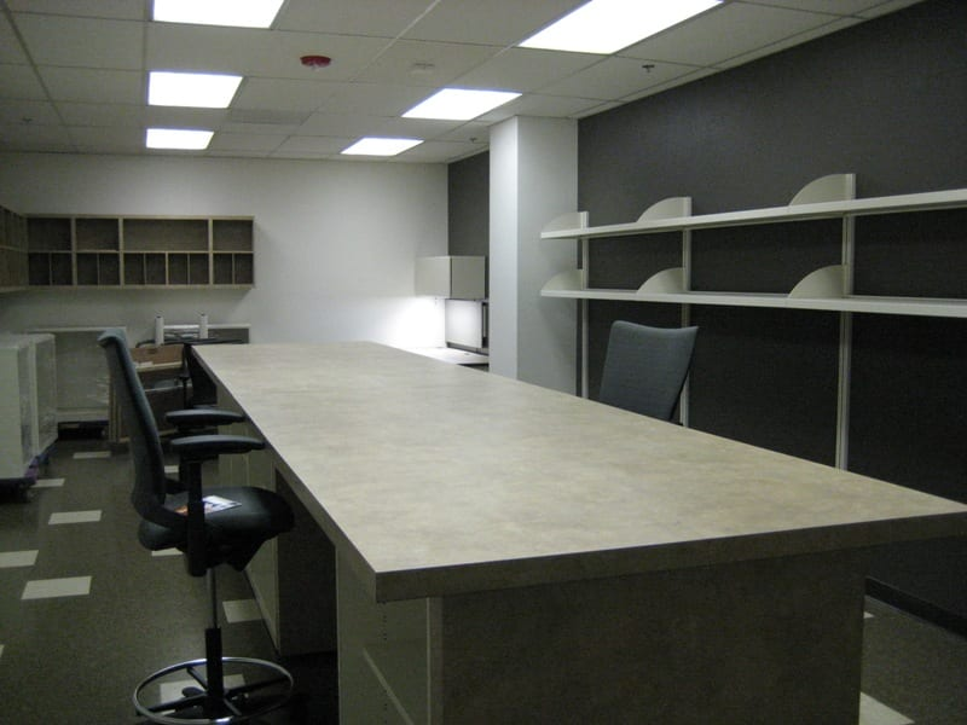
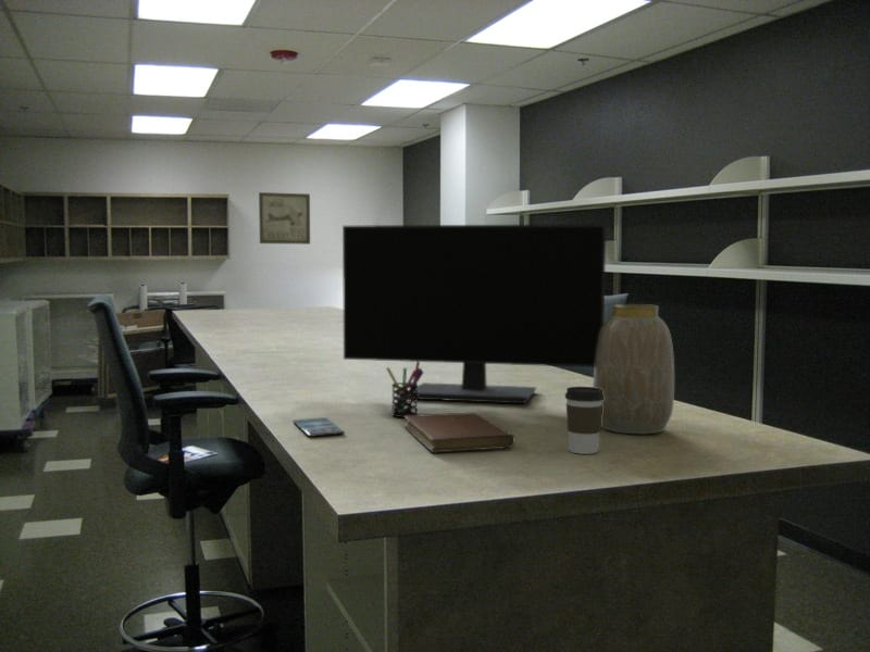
+ coffee cup [564,386,605,455]
+ wall art [258,191,311,246]
+ vase [593,303,675,435]
+ monitor [341,223,607,404]
+ pen holder [385,362,425,418]
+ notebook [403,412,515,453]
+ smartphone [293,416,346,438]
